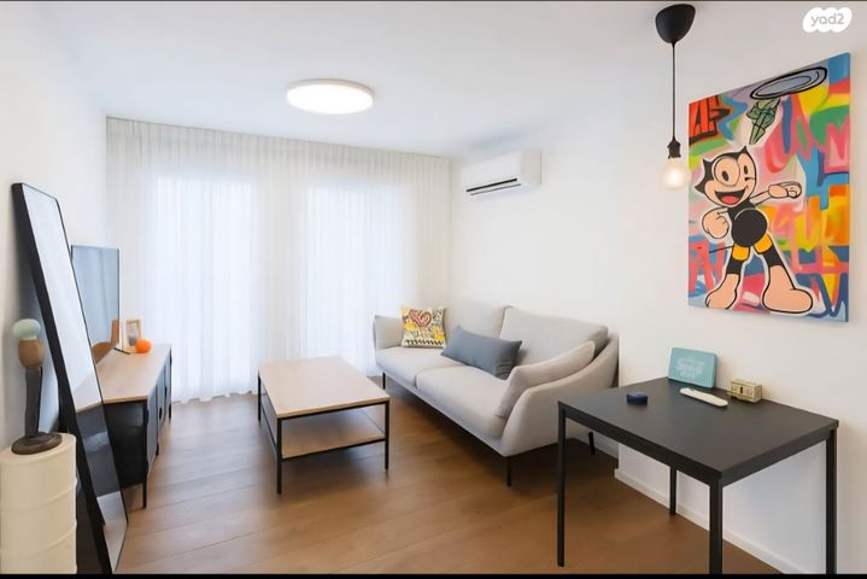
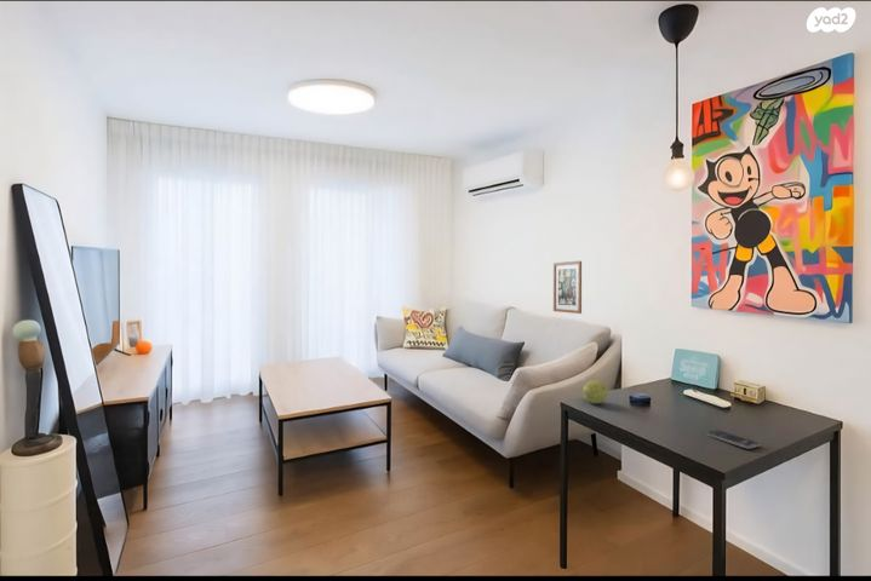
+ smartphone [705,428,762,450]
+ decorative ball [583,379,609,404]
+ wall art [552,260,583,315]
